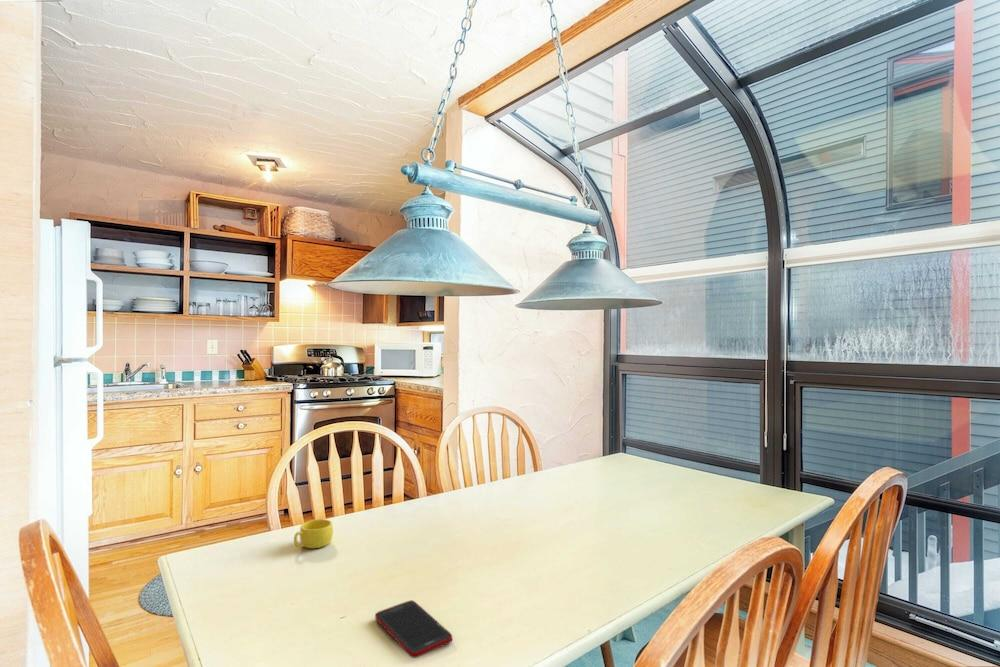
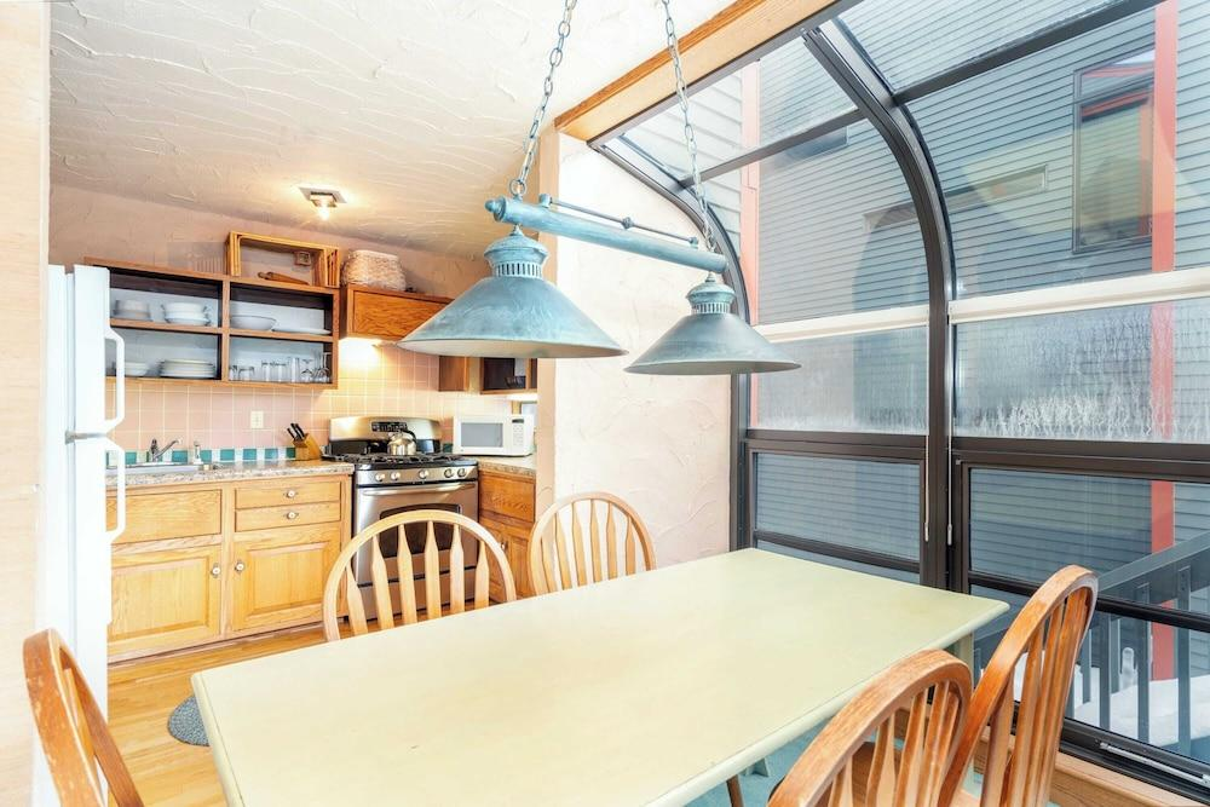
- cell phone [374,599,453,659]
- cup [293,518,334,549]
